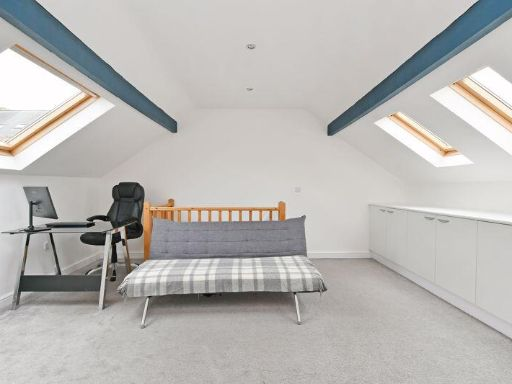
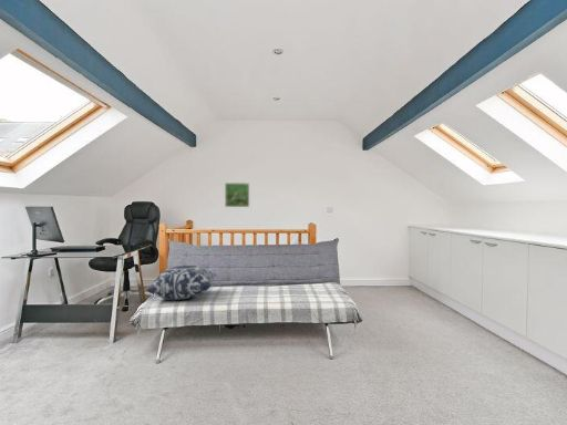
+ cushion [145,265,217,301]
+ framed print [224,182,250,208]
